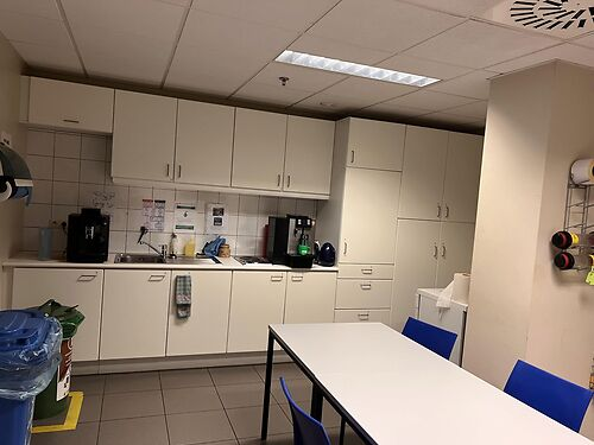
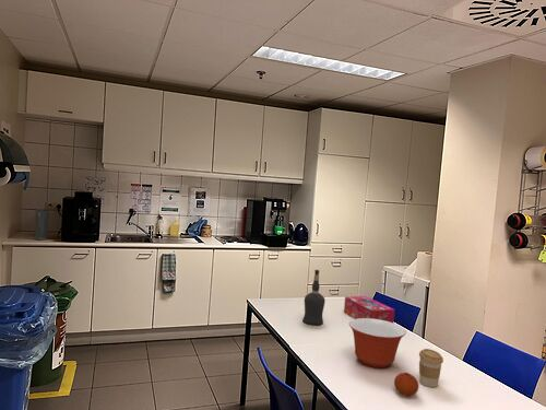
+ mixing bowl [348,318,407,368]
+ fruit [393,372,419,397]
+ coffee cup [418,348,444,388]
+ liquor bottle [301,269,327,326]
+ tissue box [343,295,395,324]
